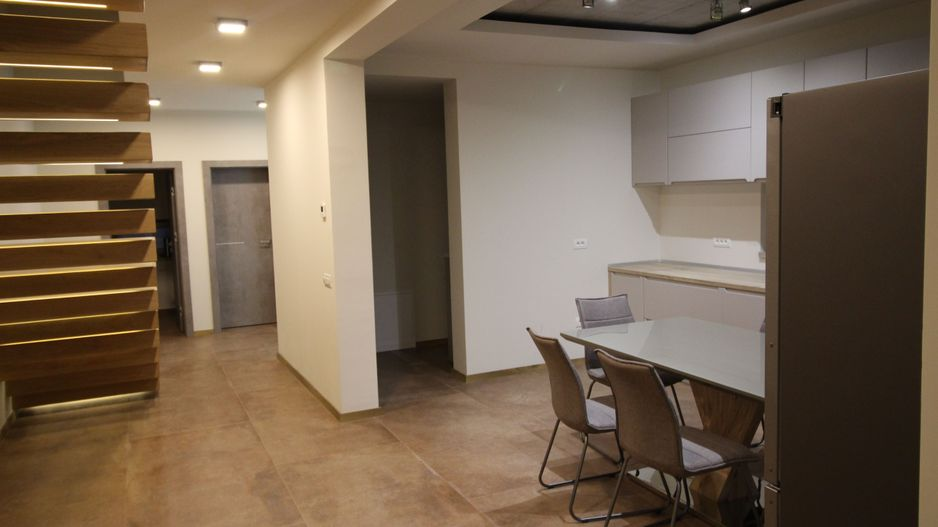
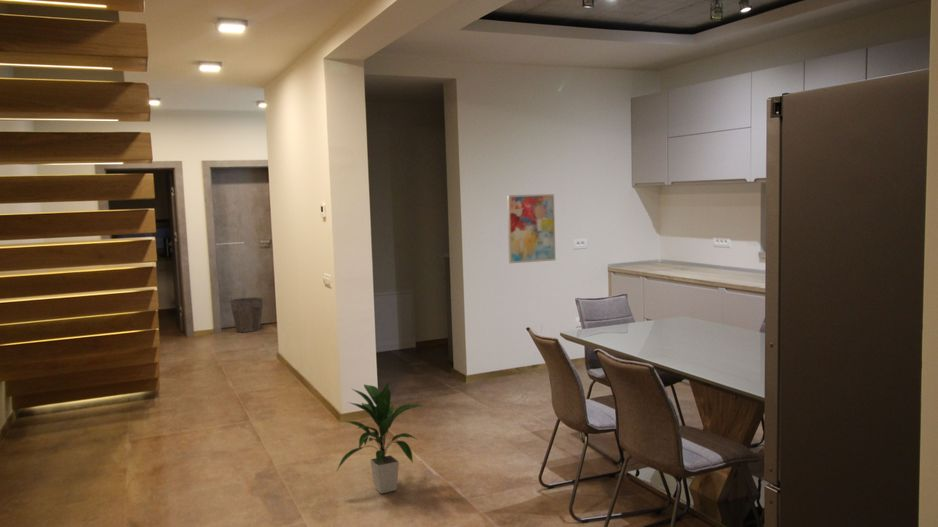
+ waste bin [229,296,264,333]
+ wall art [506,193,557,264]
+ indoor plant [335,380,425,494]
